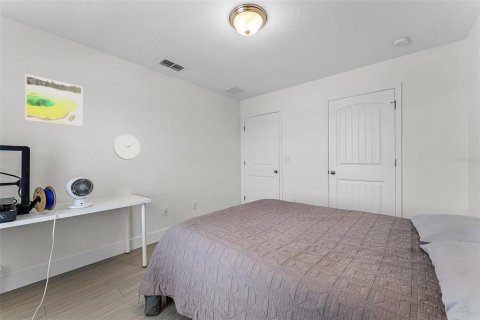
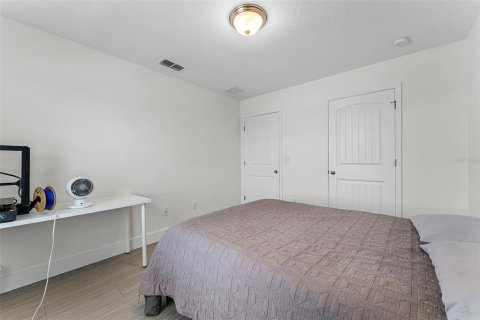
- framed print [24,73,83,127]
- wall clock [112,134,141,161]
